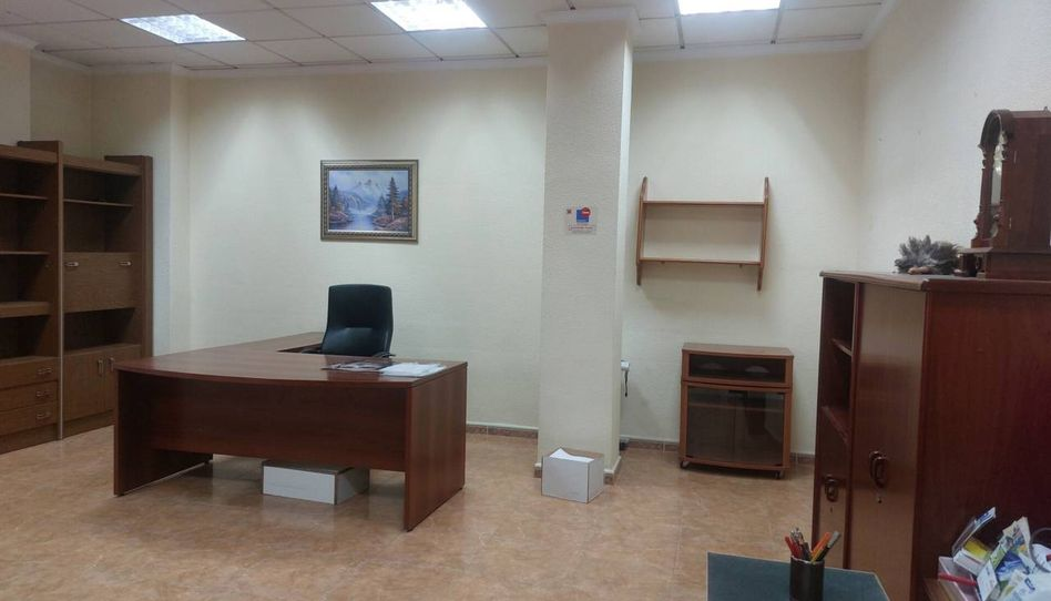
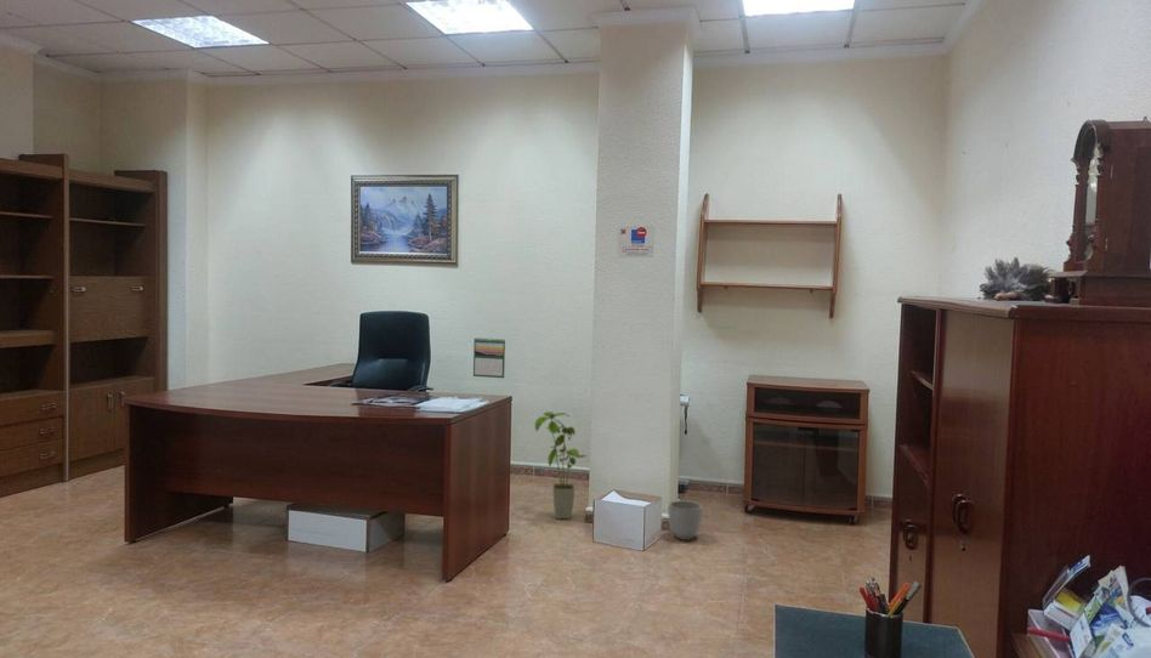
+ planter [668,499,704,541]
+ house plant [534,410,589,521]
+ calendar [472,336,506,379]
